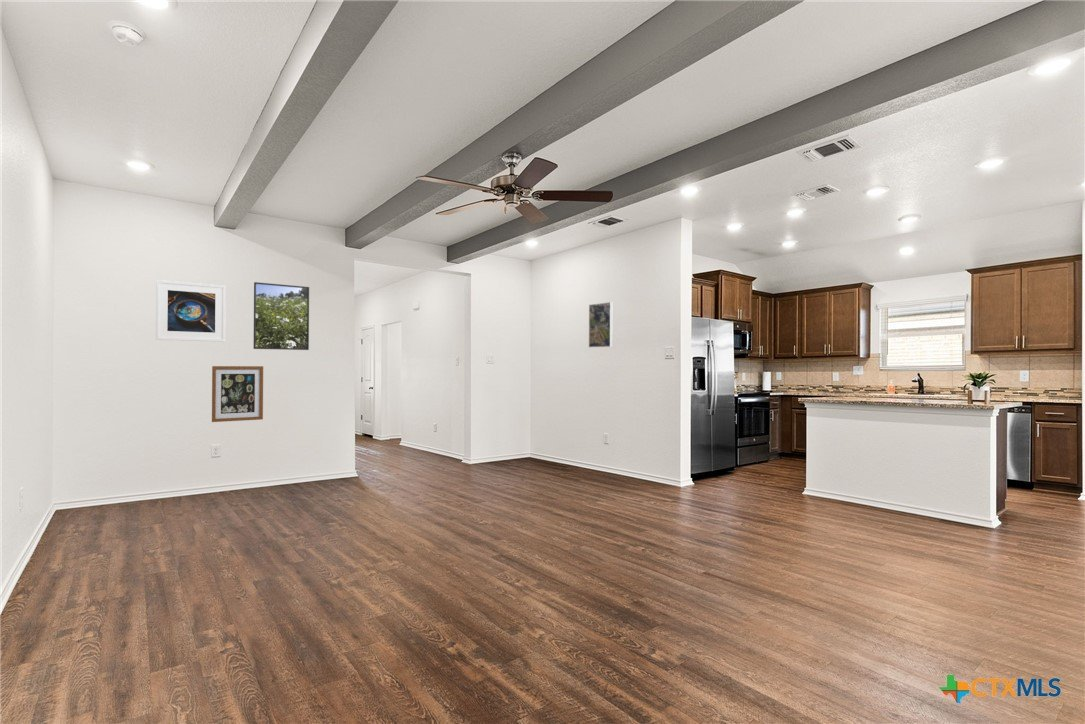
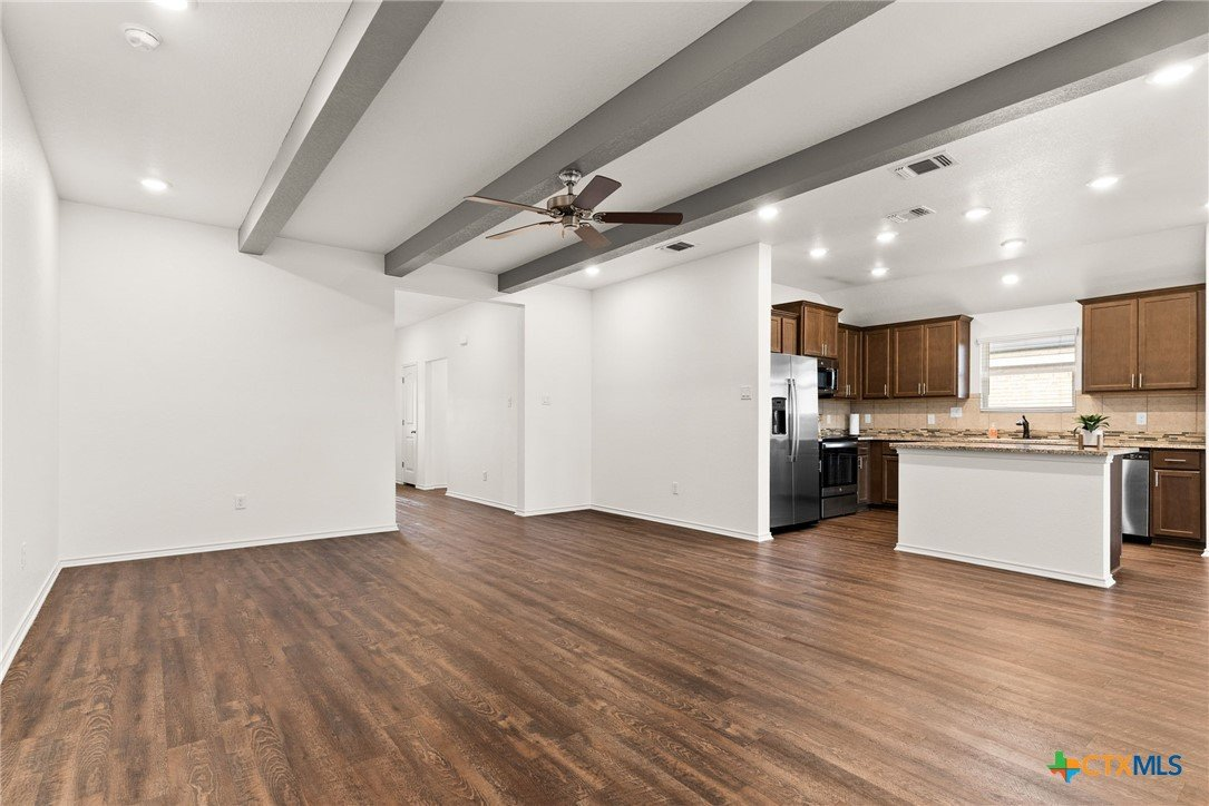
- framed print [155,279,227,343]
- wall art [211,365,264,423]
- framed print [253,281,310,351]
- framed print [588,301,613,348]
